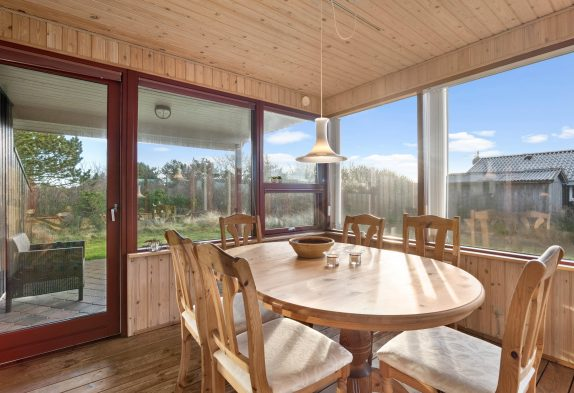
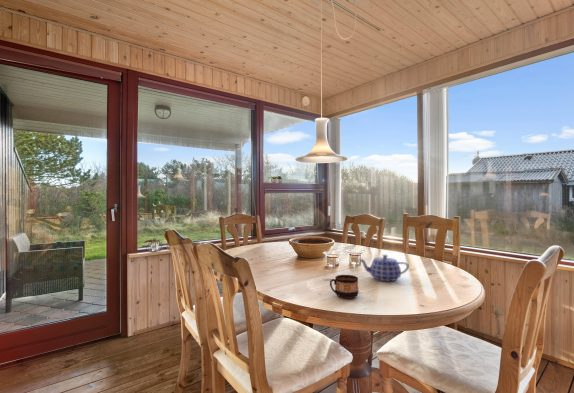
+ cup [329,274,360,300]
+ teapot [358,254,410,282]
